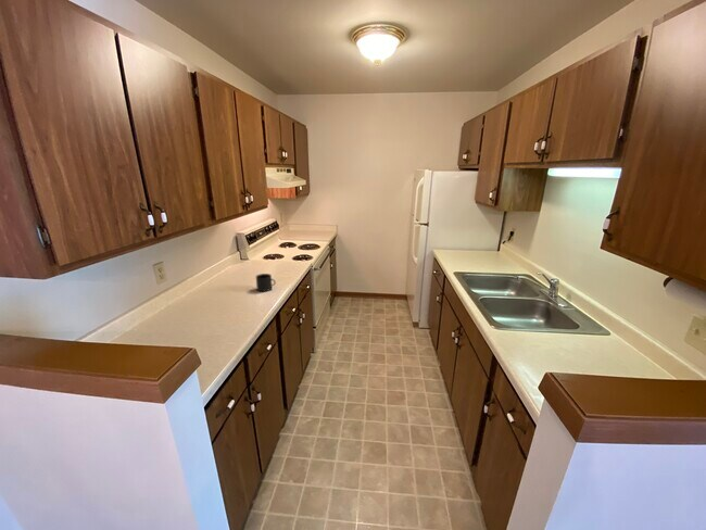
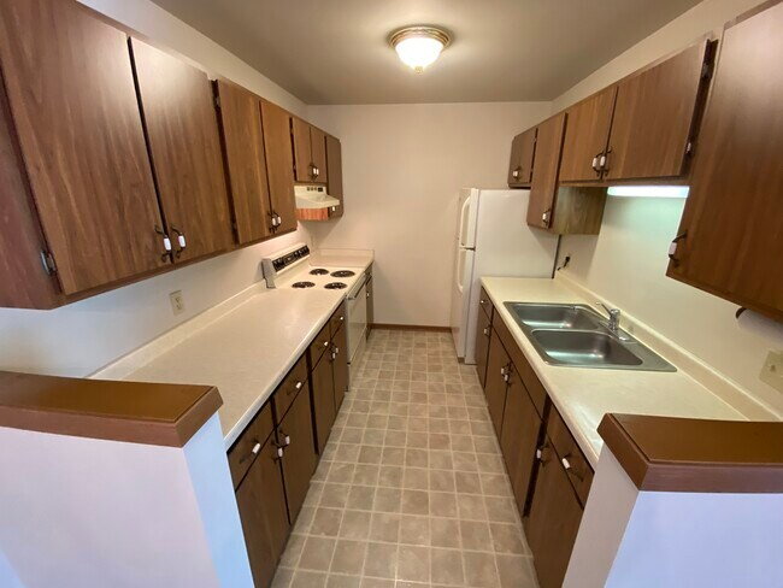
- mug [255,273,277,292]
